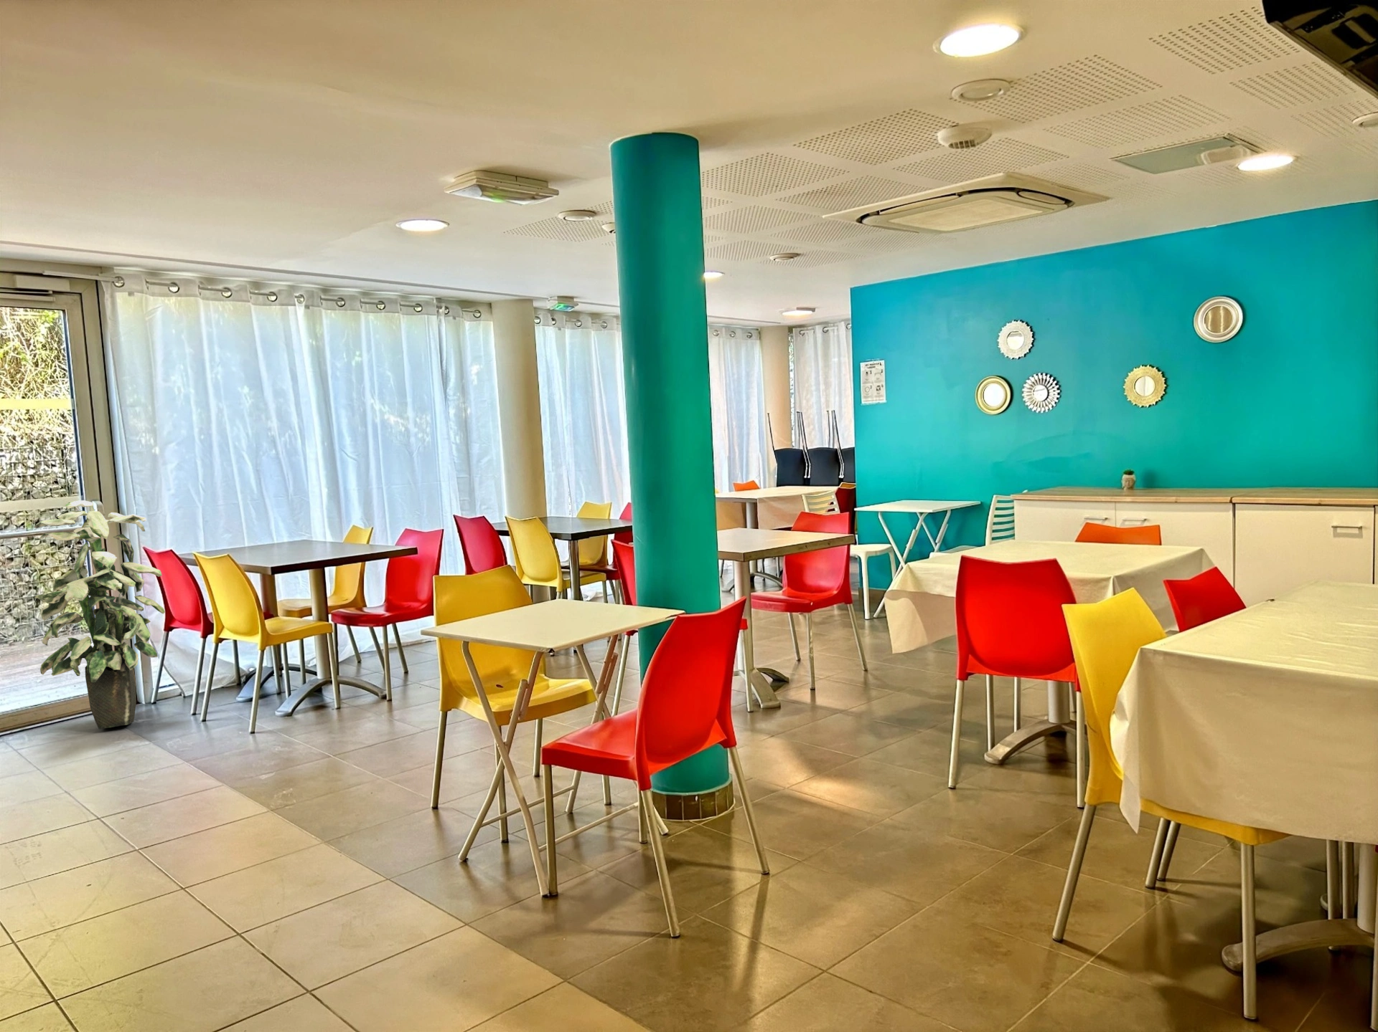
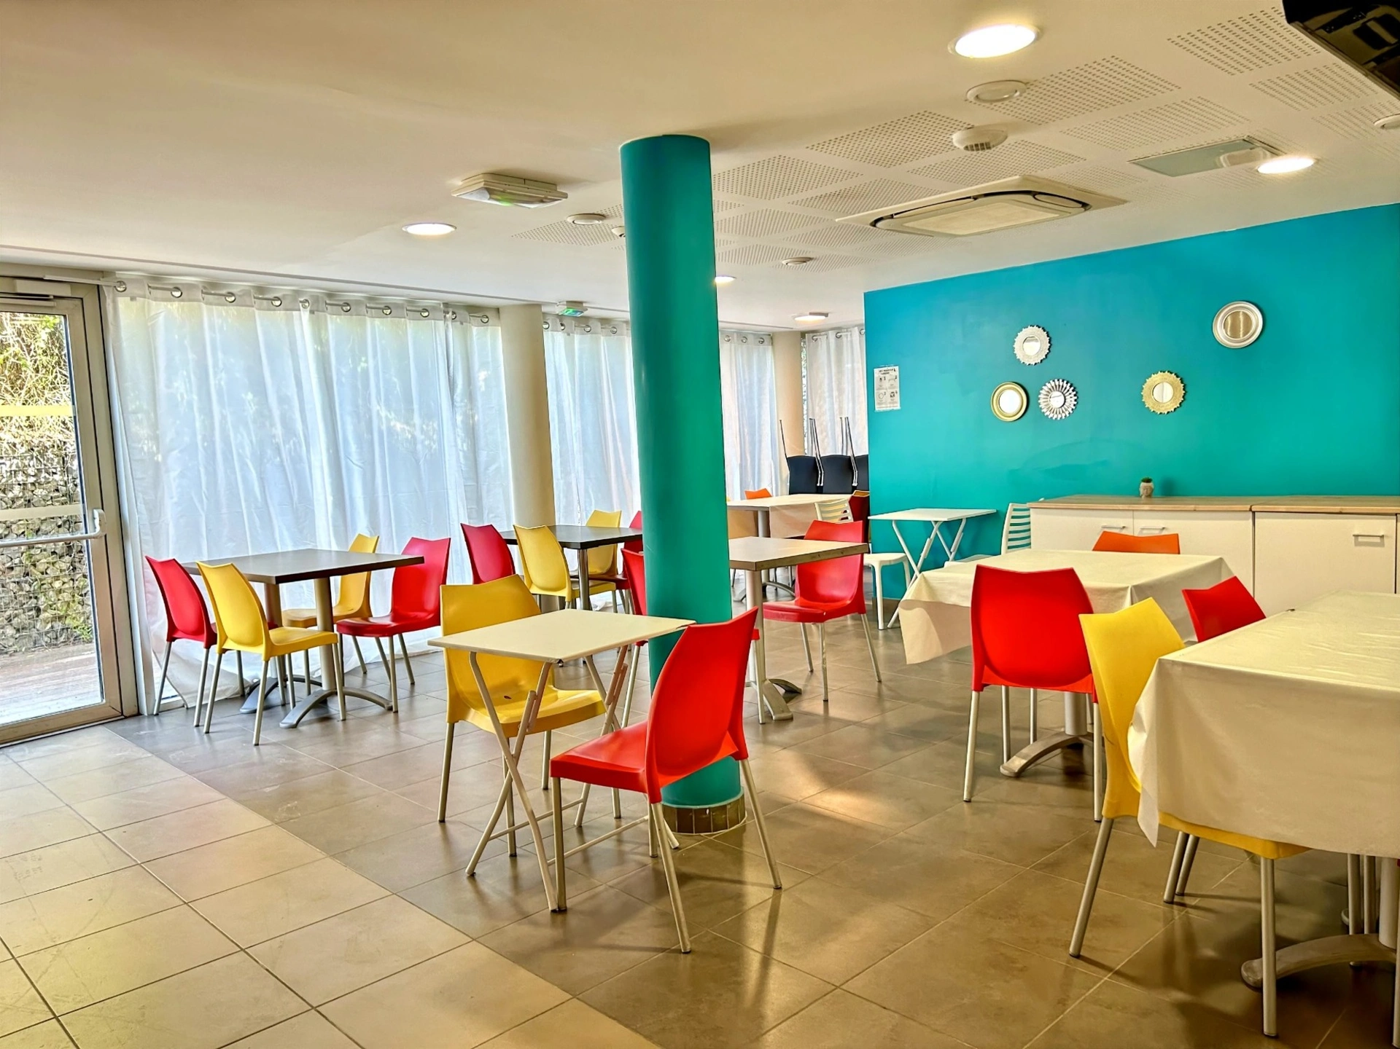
- indoor plant [34,500,166,730]
